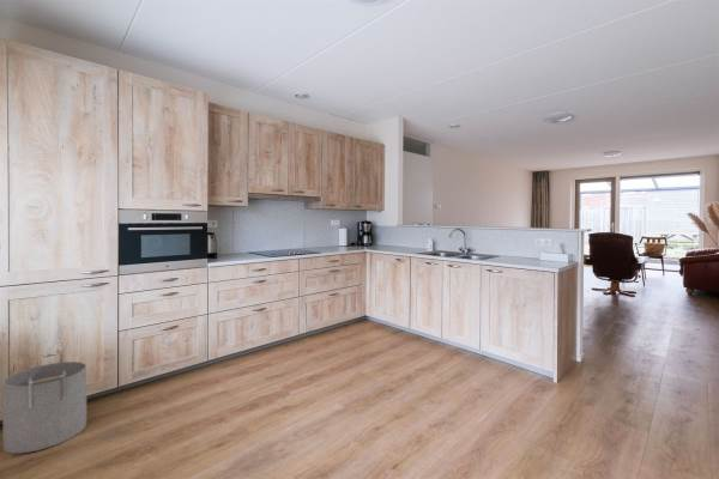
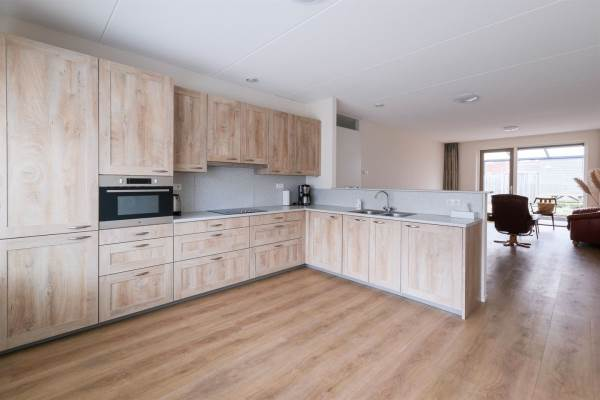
- bucket [1,351,87,454]
